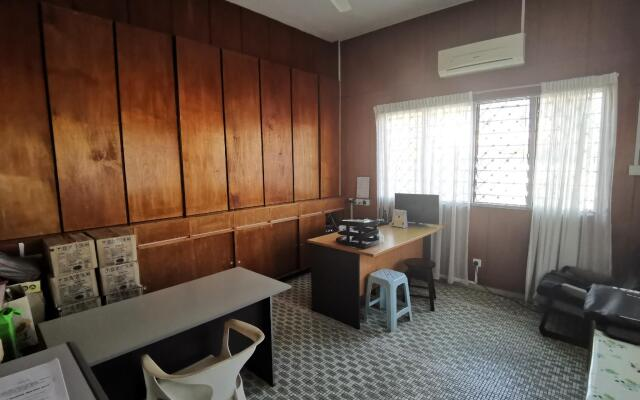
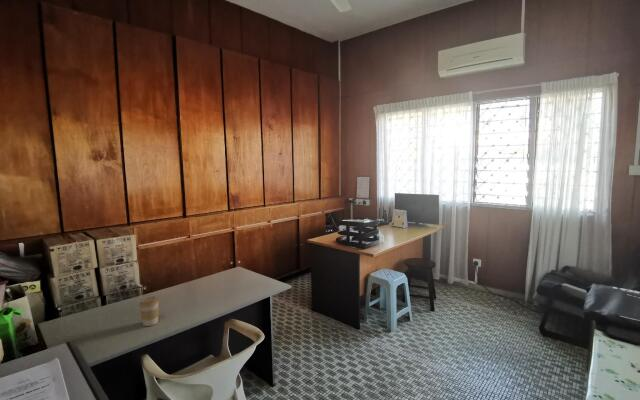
+ coffee cup [138,296,160,327]
